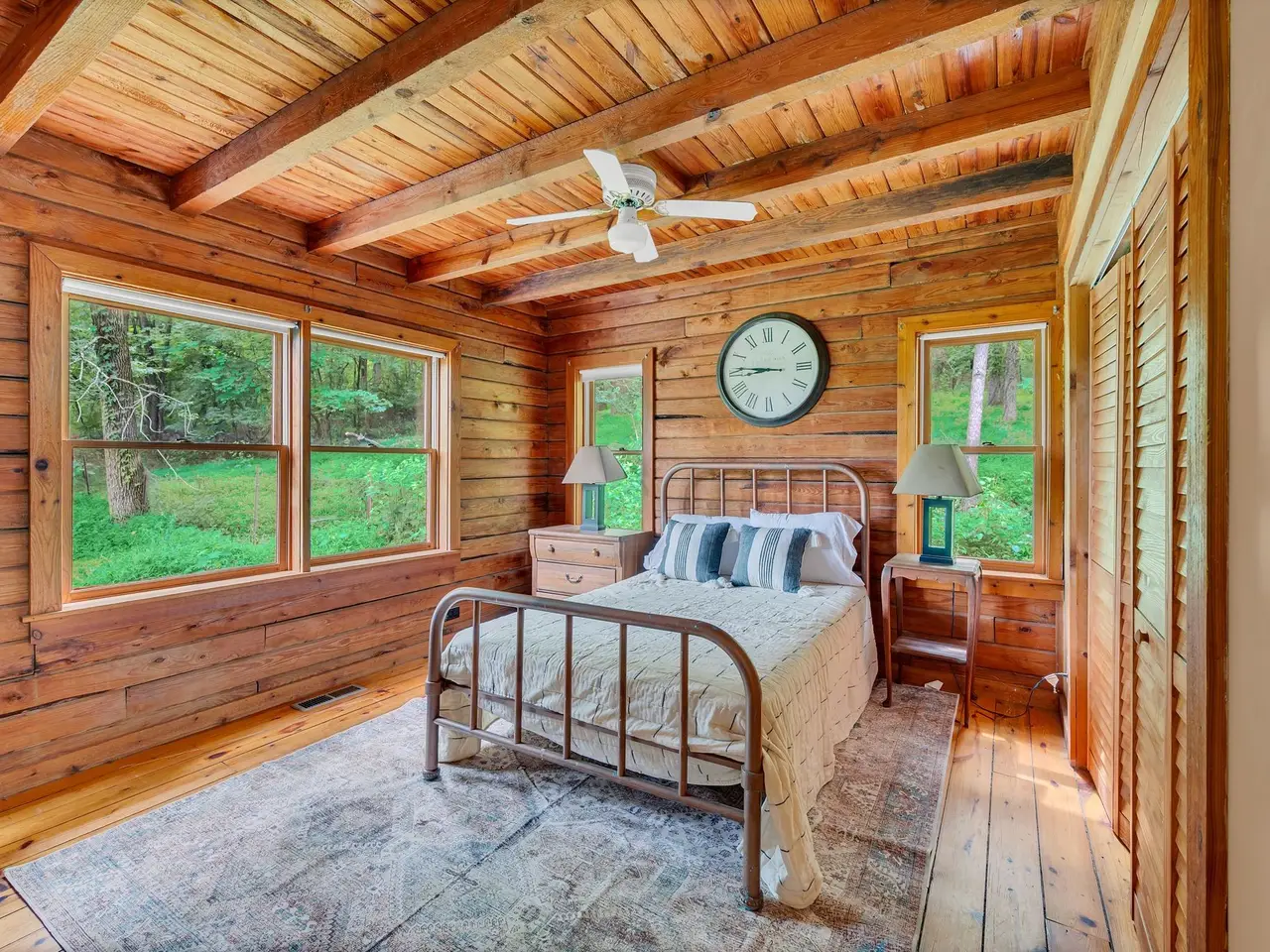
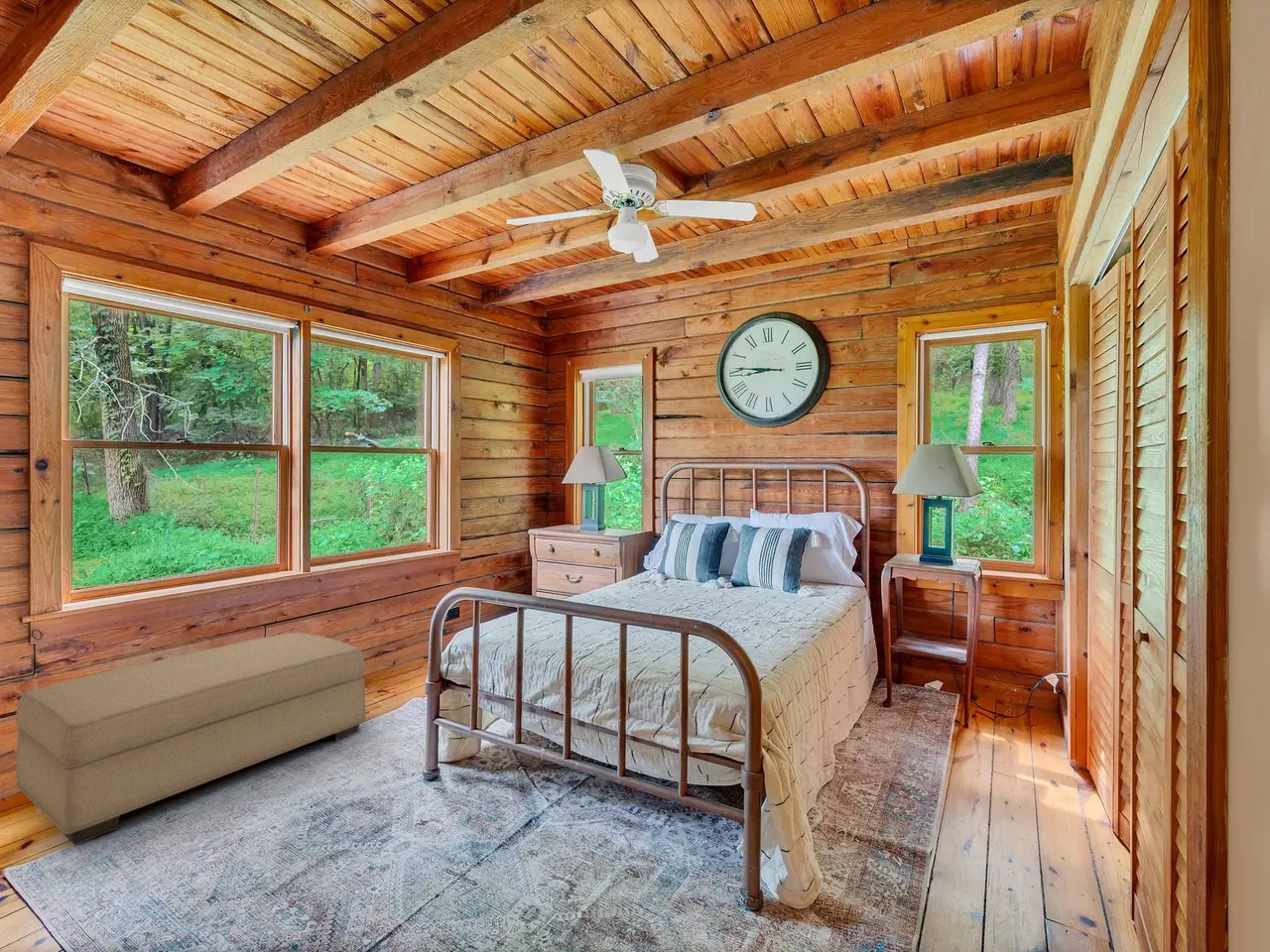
+ ottoman [15,631,367,846]
